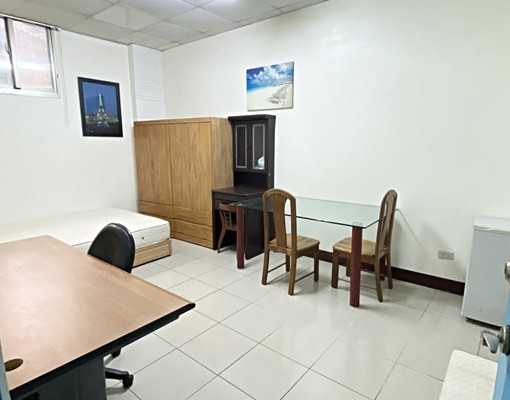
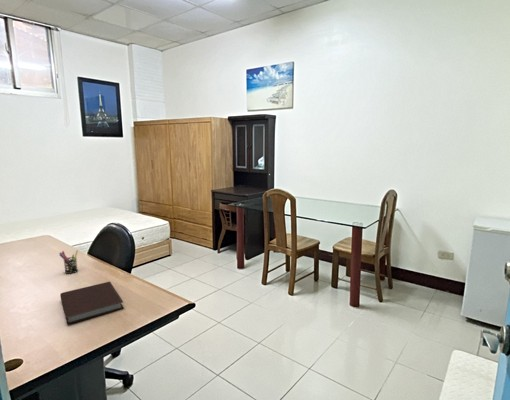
+ pen holder [58,249,79,275]
+ notebook [59,281,125,325]
